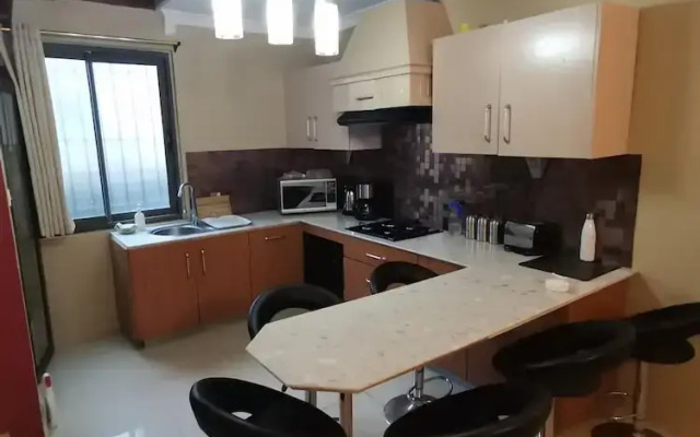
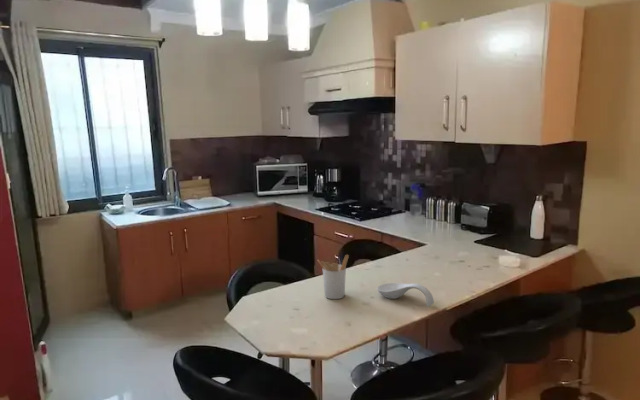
+ utensil holder [317,254,350,300]
+ spoon rest [376,282,435,308]
